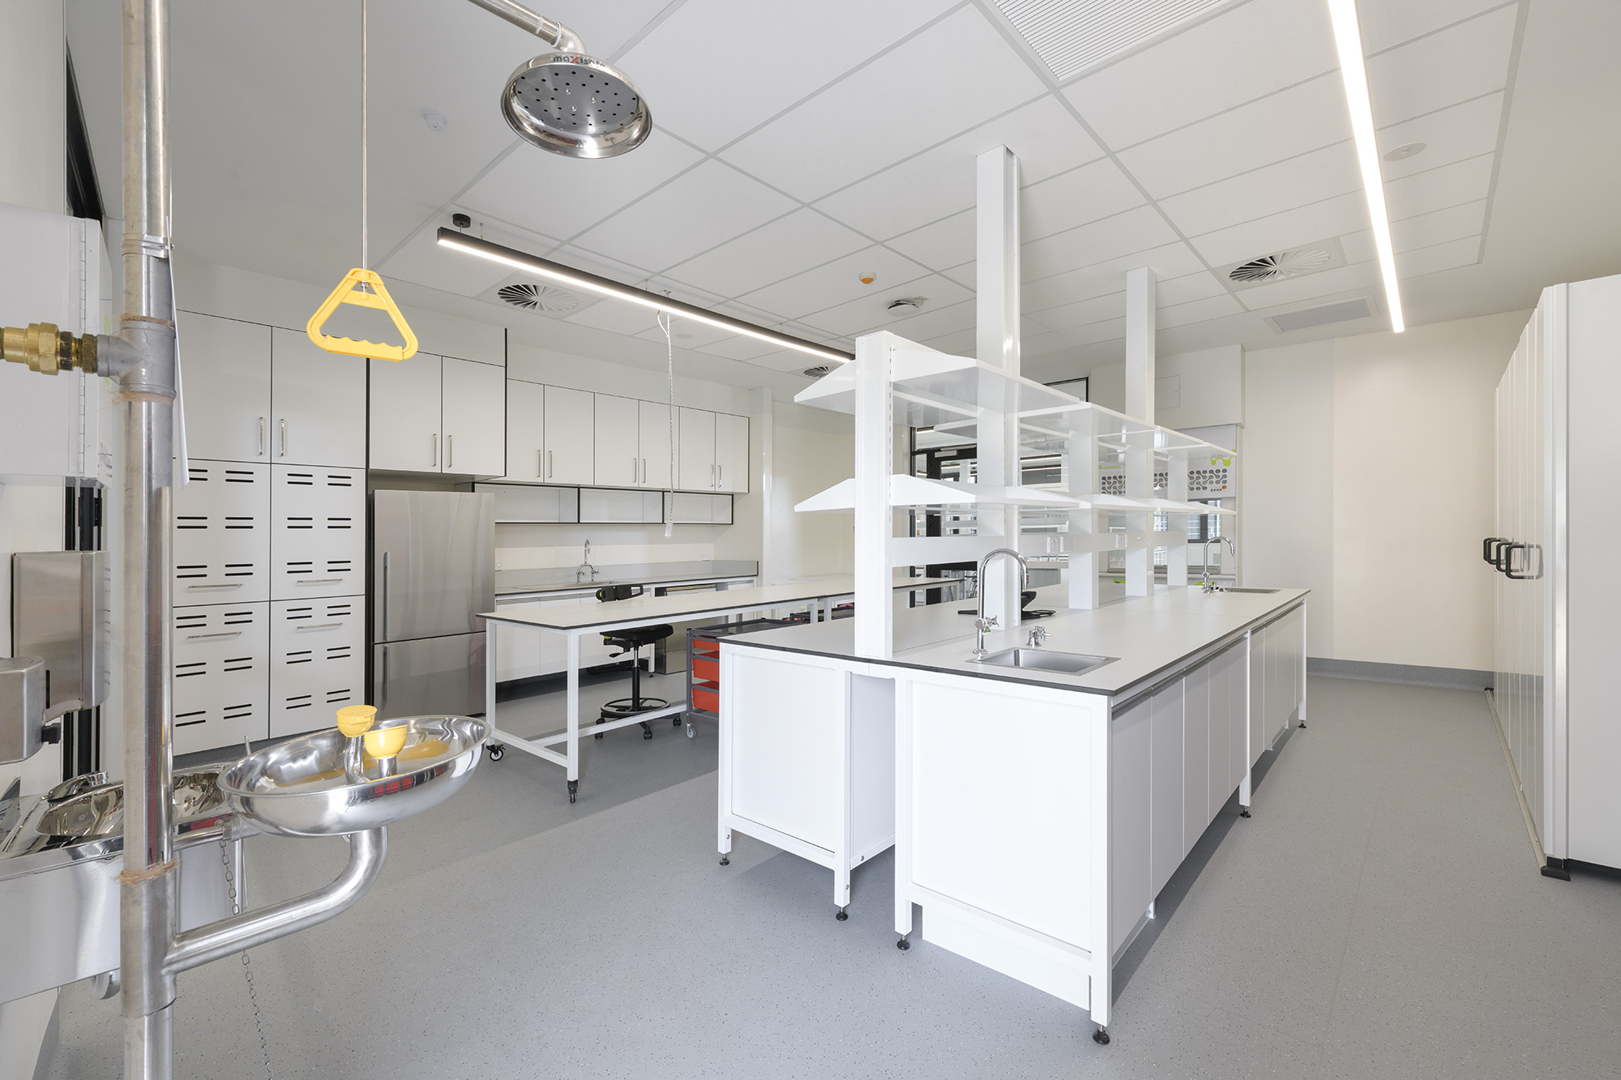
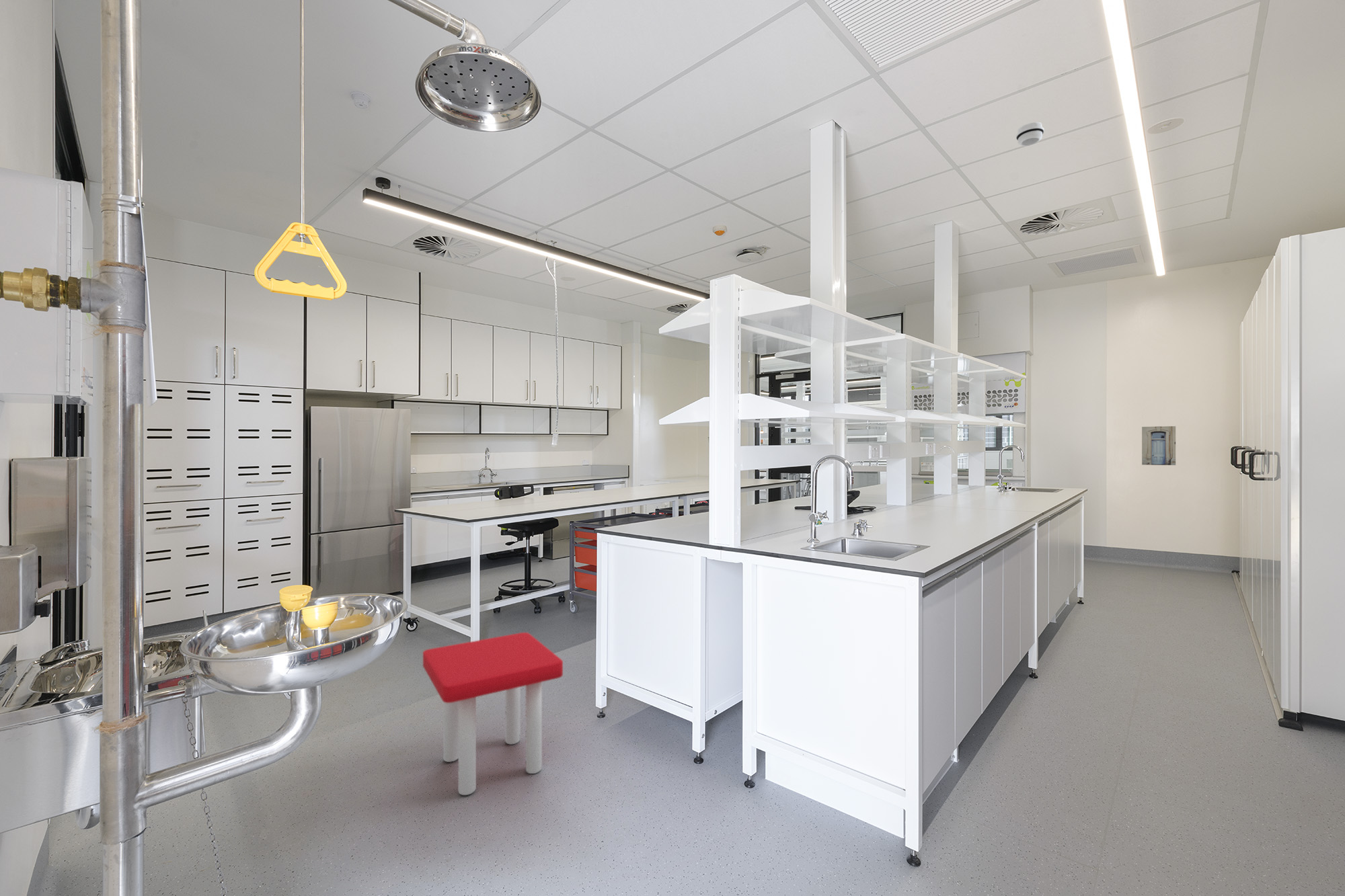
+ wall art [1141,425,1176,466]
+ stool [422,632,564,796]
+ smoke detector [1015,122,1045,147]
